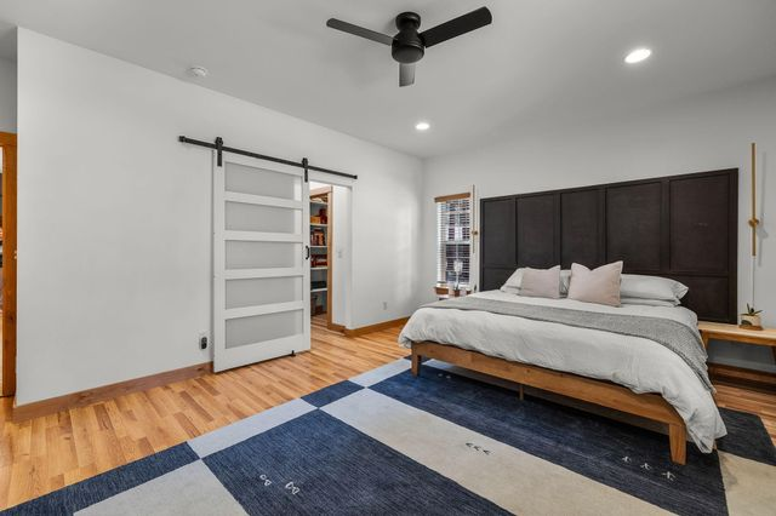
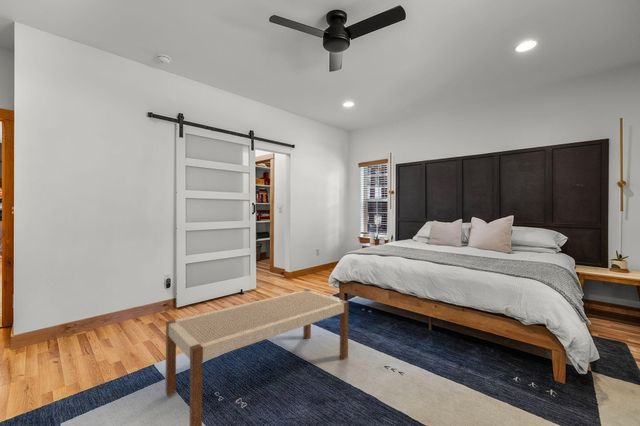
+ bench [165,288,349,426]
